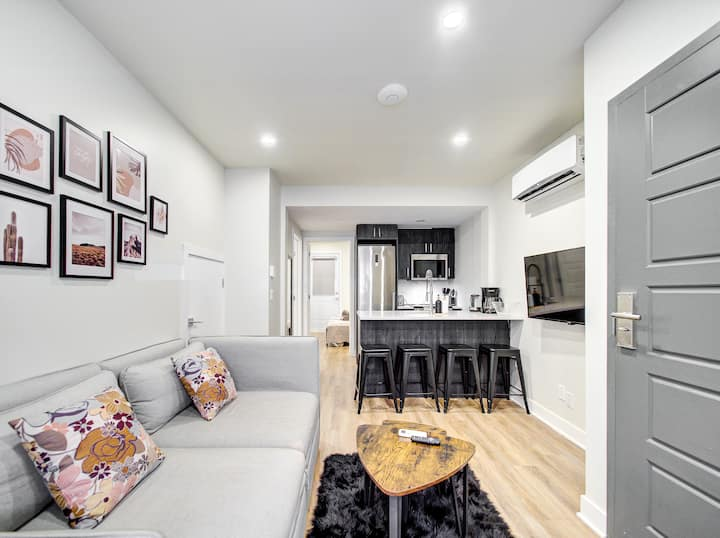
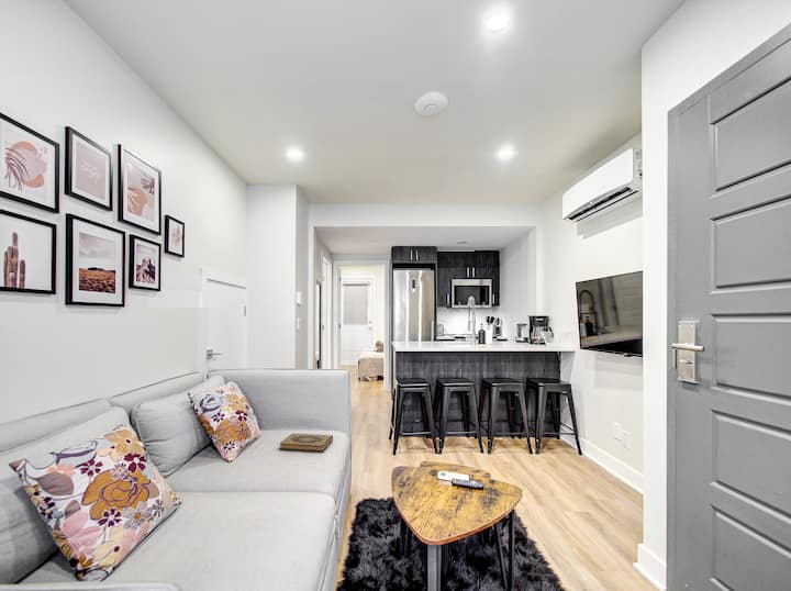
+ hardback book [278,433,334,453]
